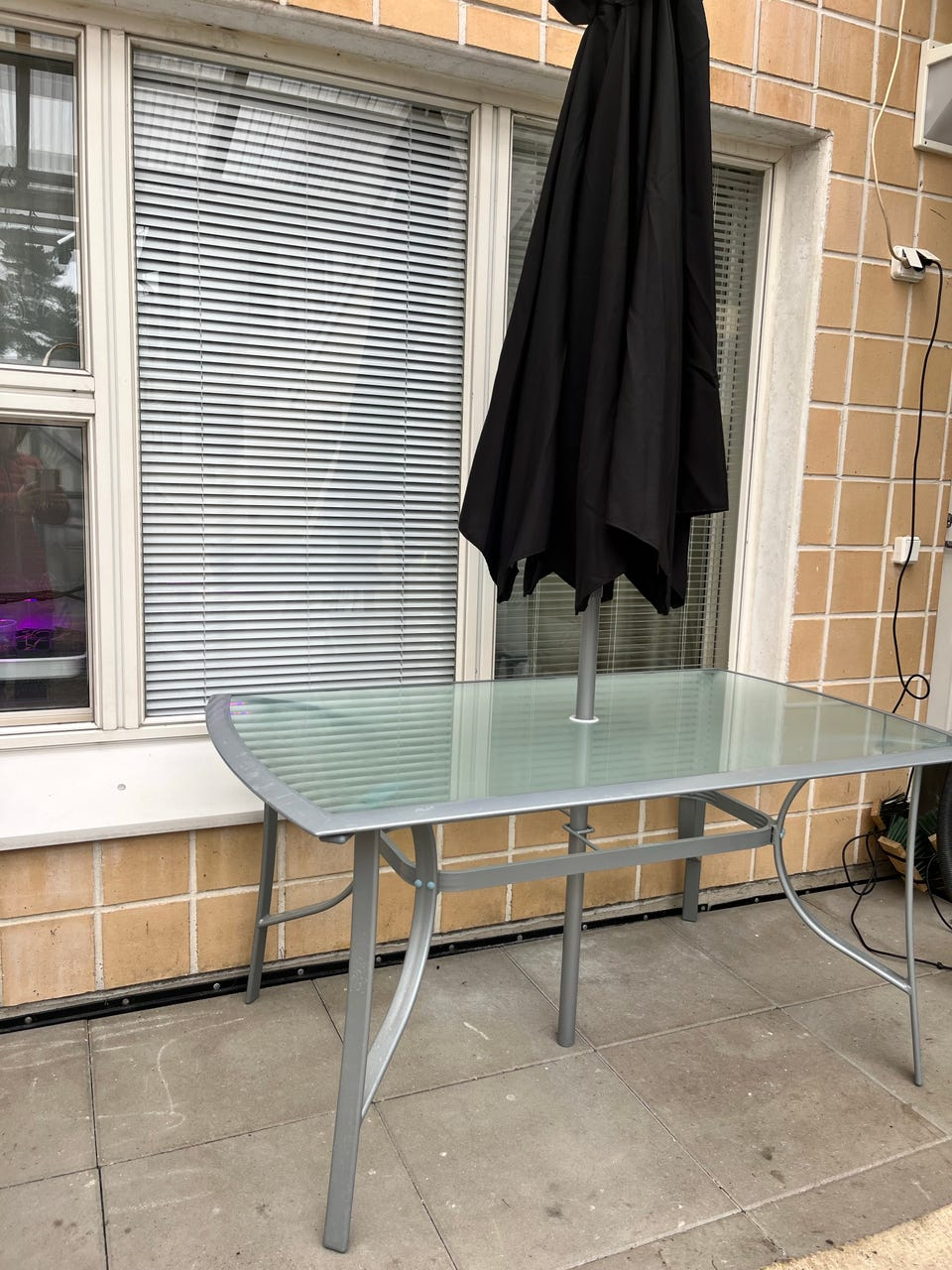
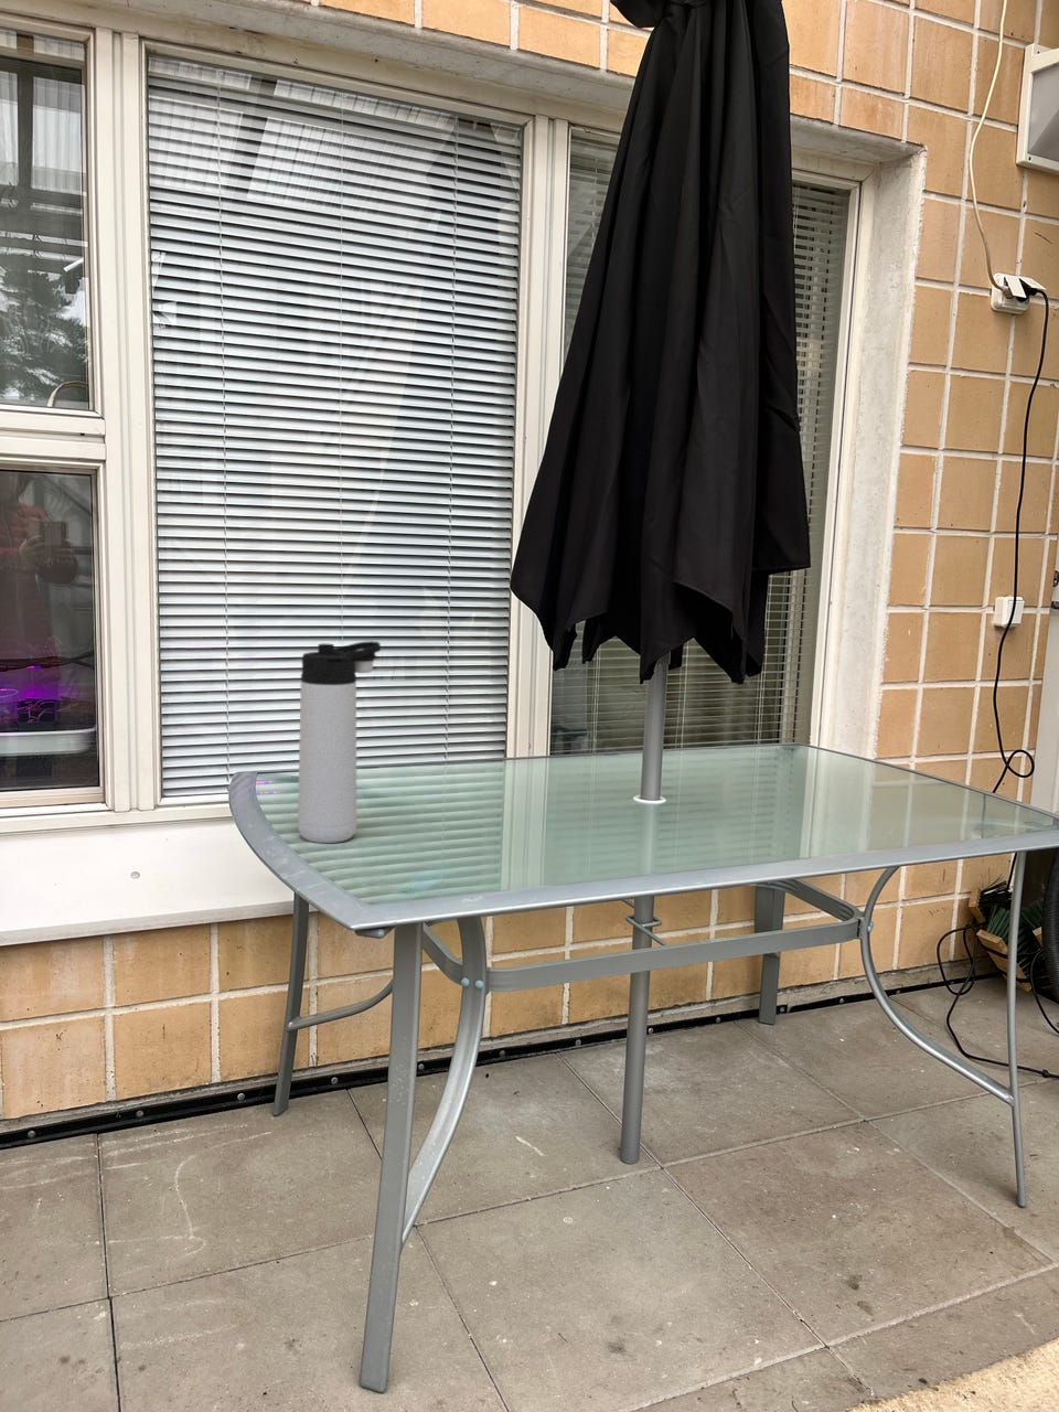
+ thermos bottle [297,639,382,844]
